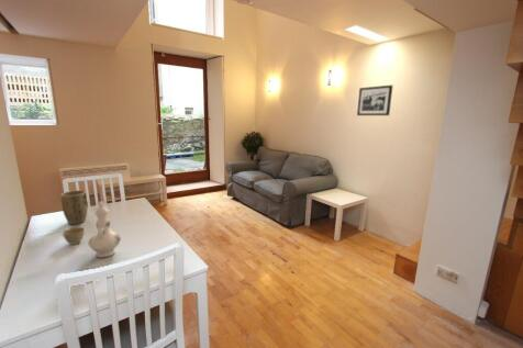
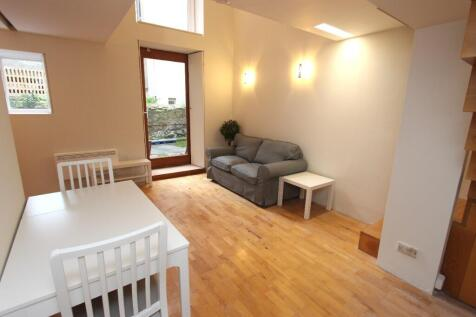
- chinaware [88,201,122,258]
- flower pot [62,226,86,246]
- picture frame [356,83,393,116]
- plant pot [59,189,89,225]
